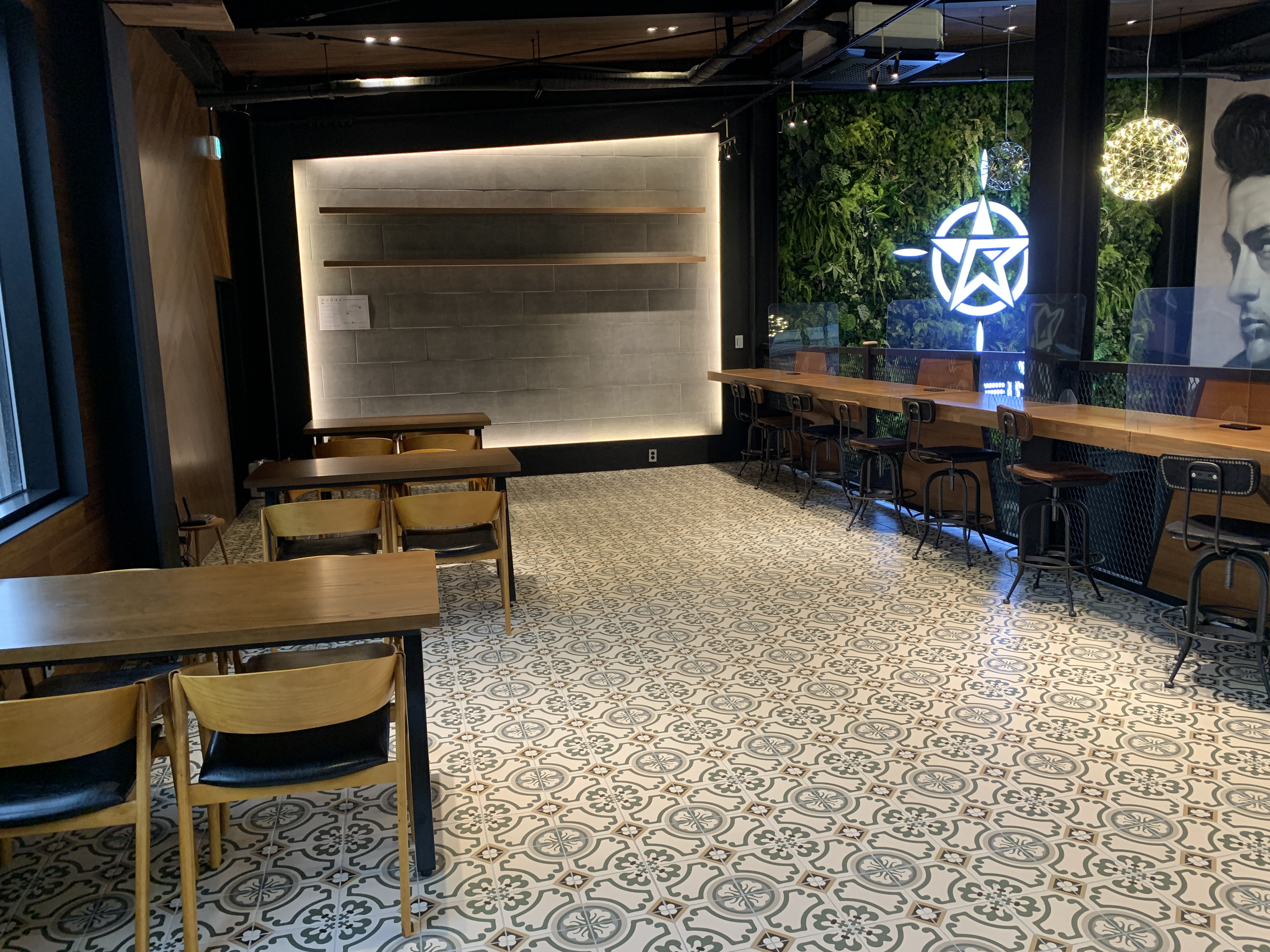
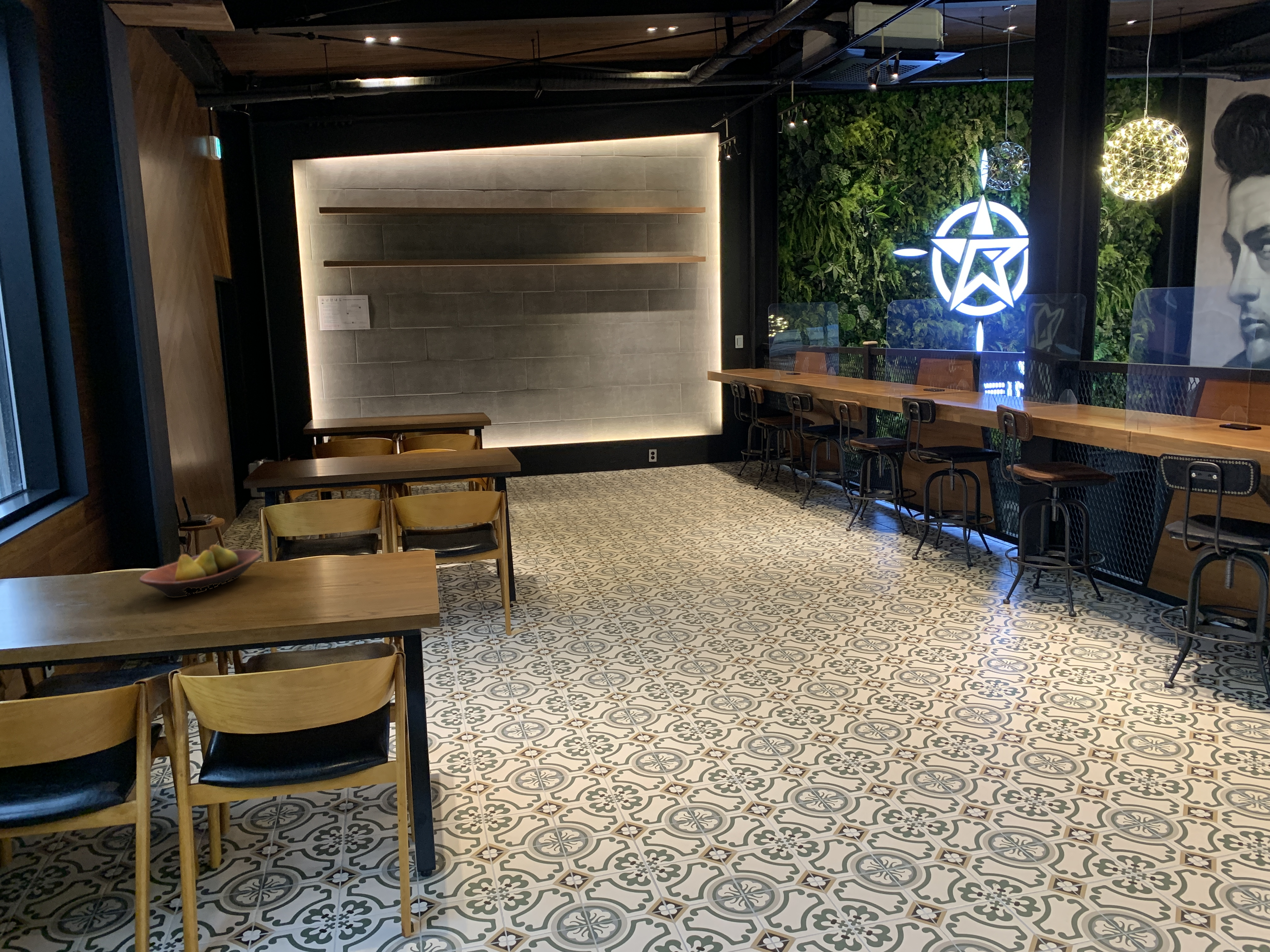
+ fruit bowl [139,544,261,598]
